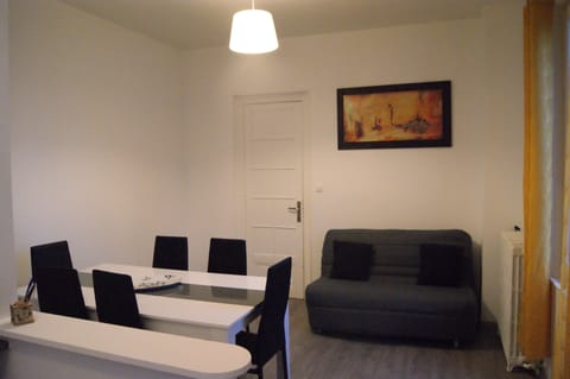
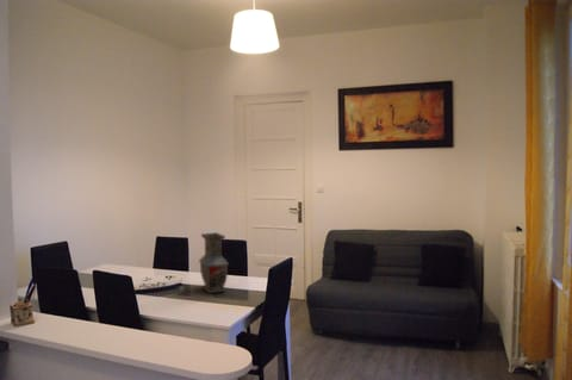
+ vase [198,231,230,294]
